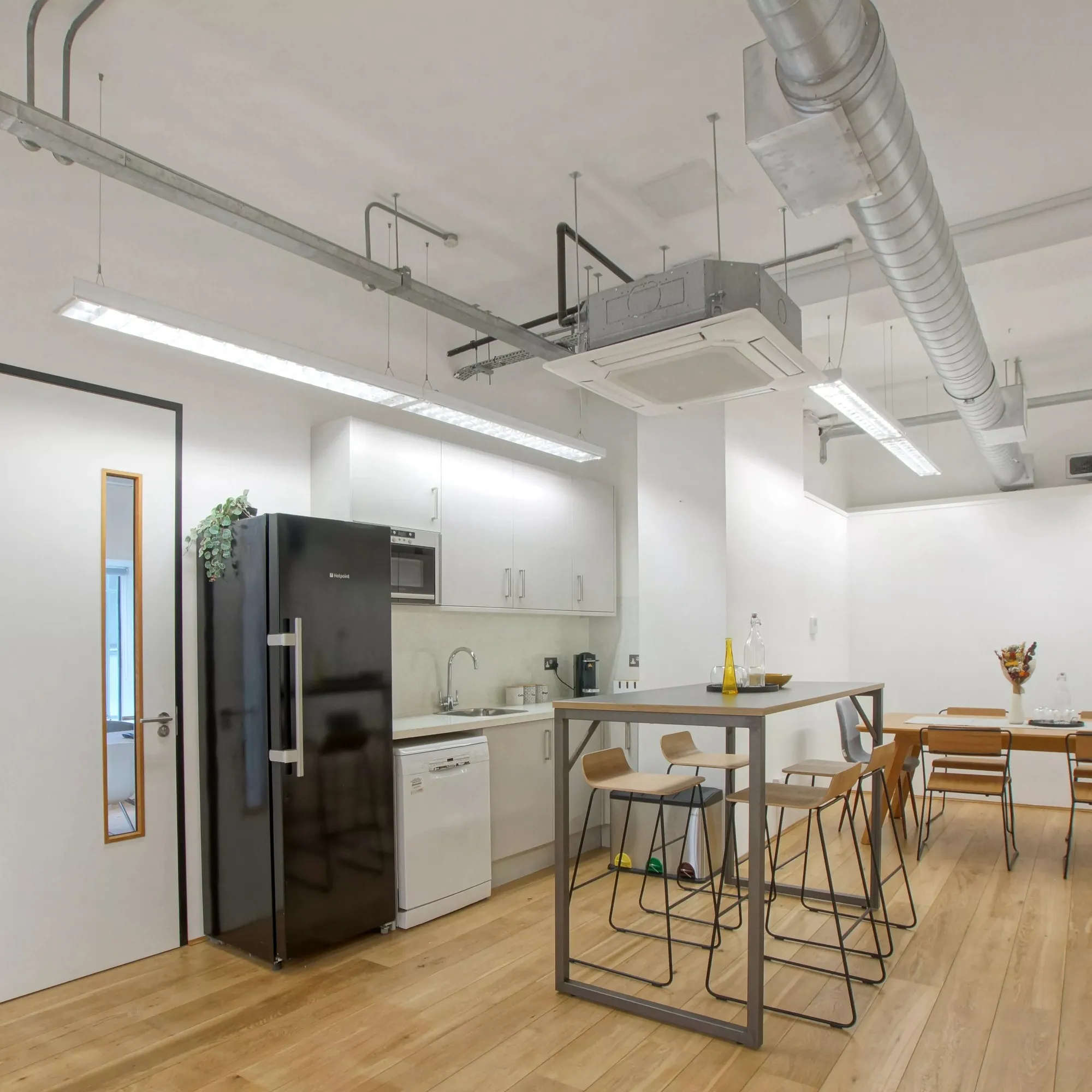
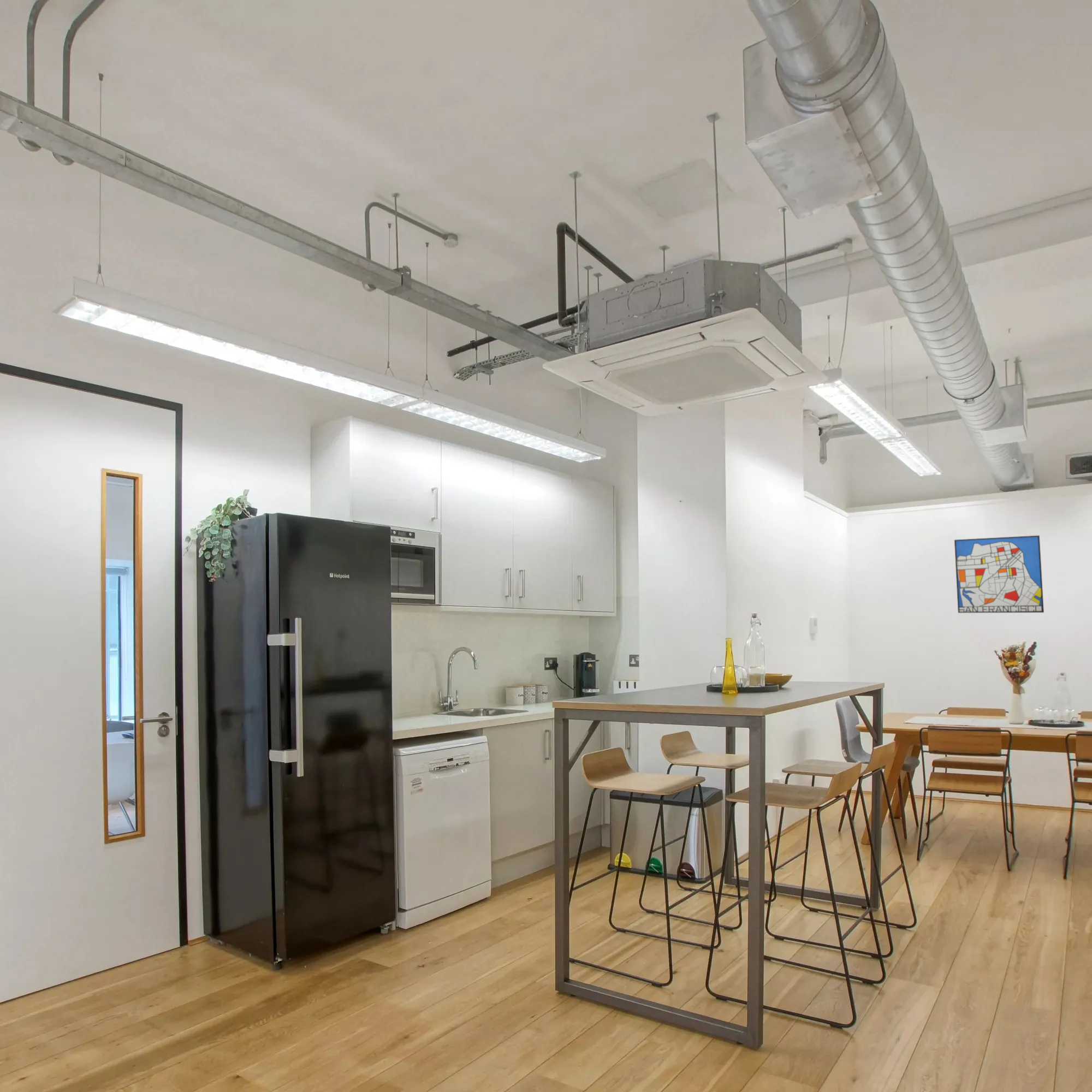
+ wall art [954,535,1044,614]
